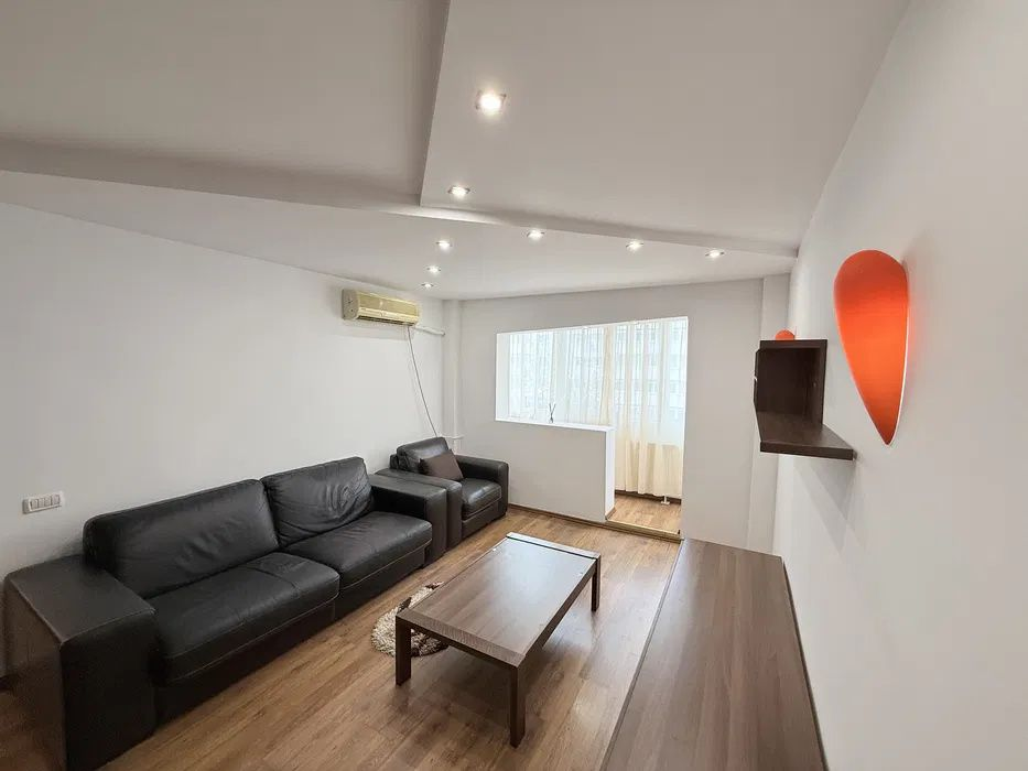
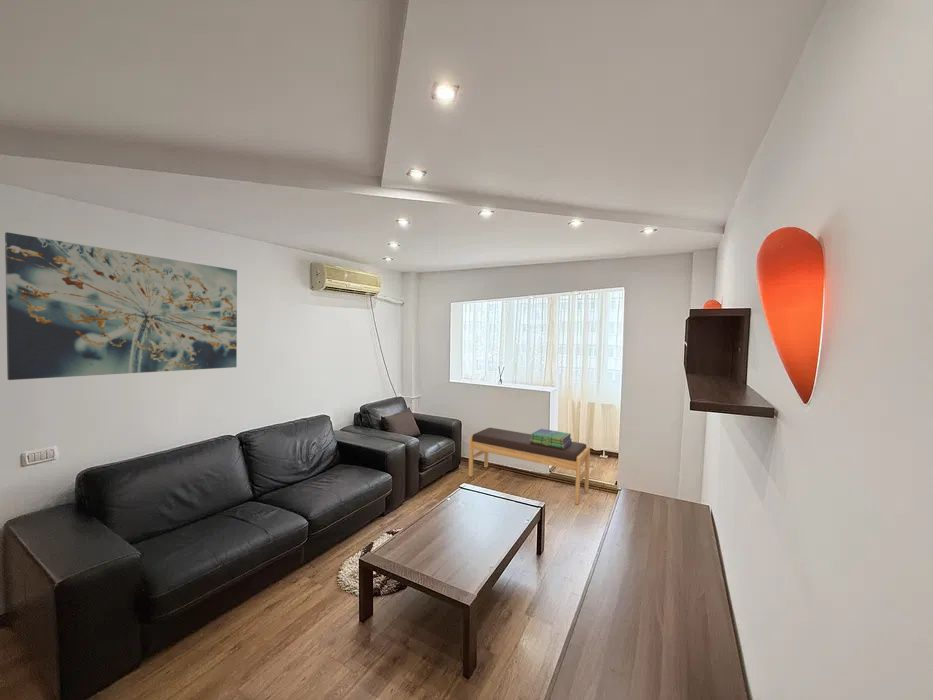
+ stack of books [530,428,573,449]
+ bench [467,427,591,505]
+ wall art [4,231,238,381]
